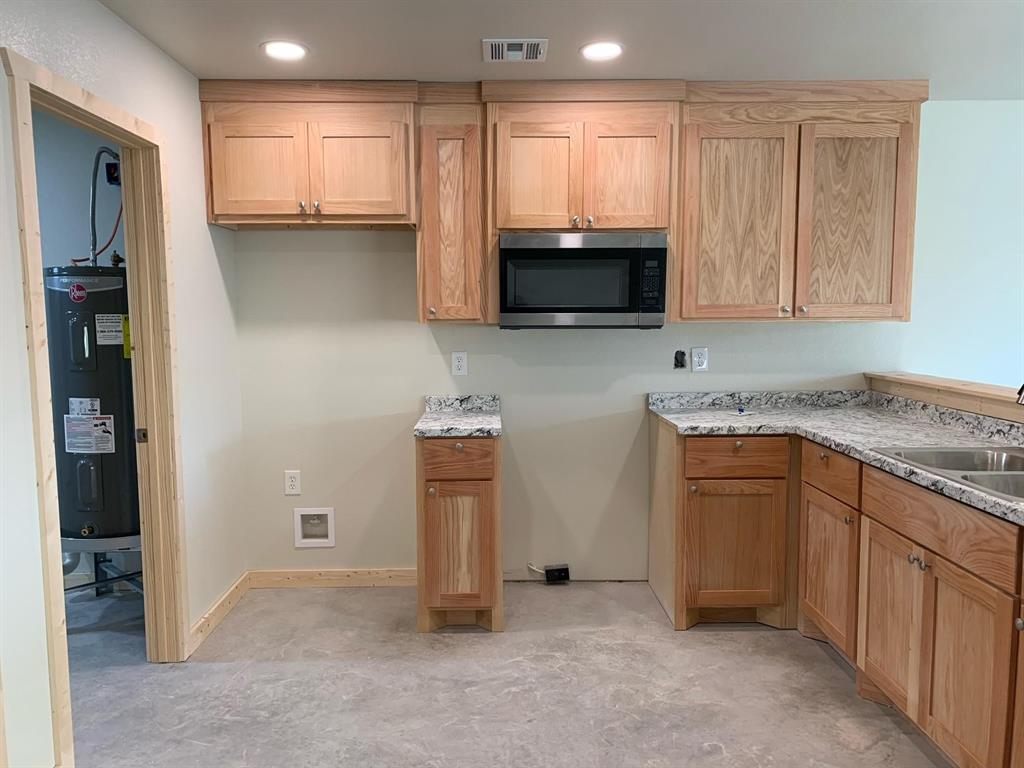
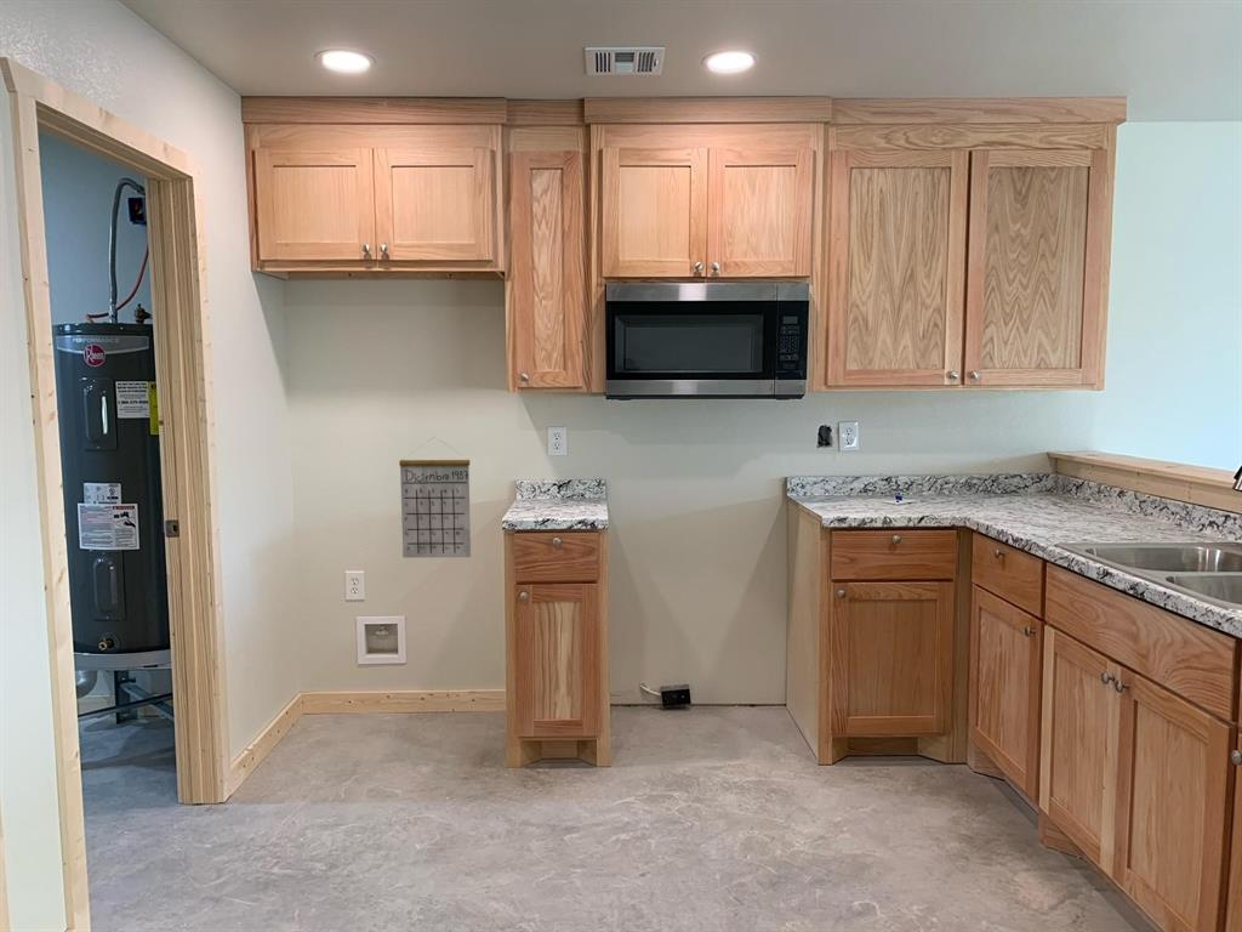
+ calendar [398,436,472,559]
